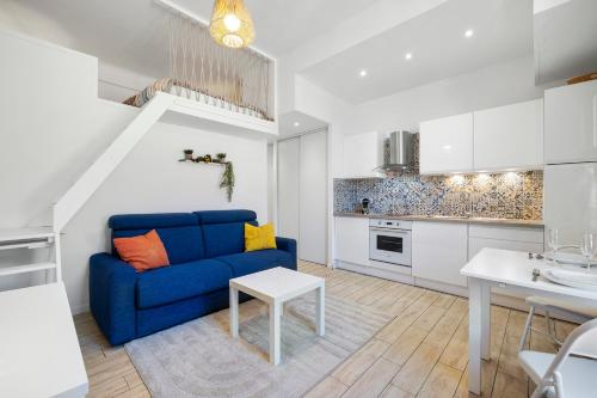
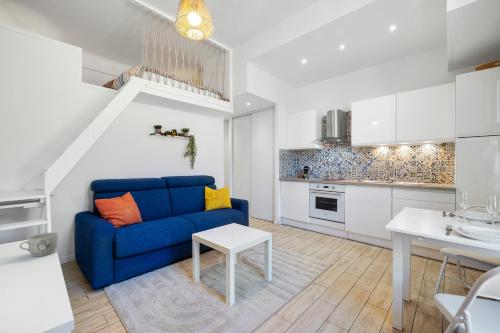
+ mug [19,231,59,257]
